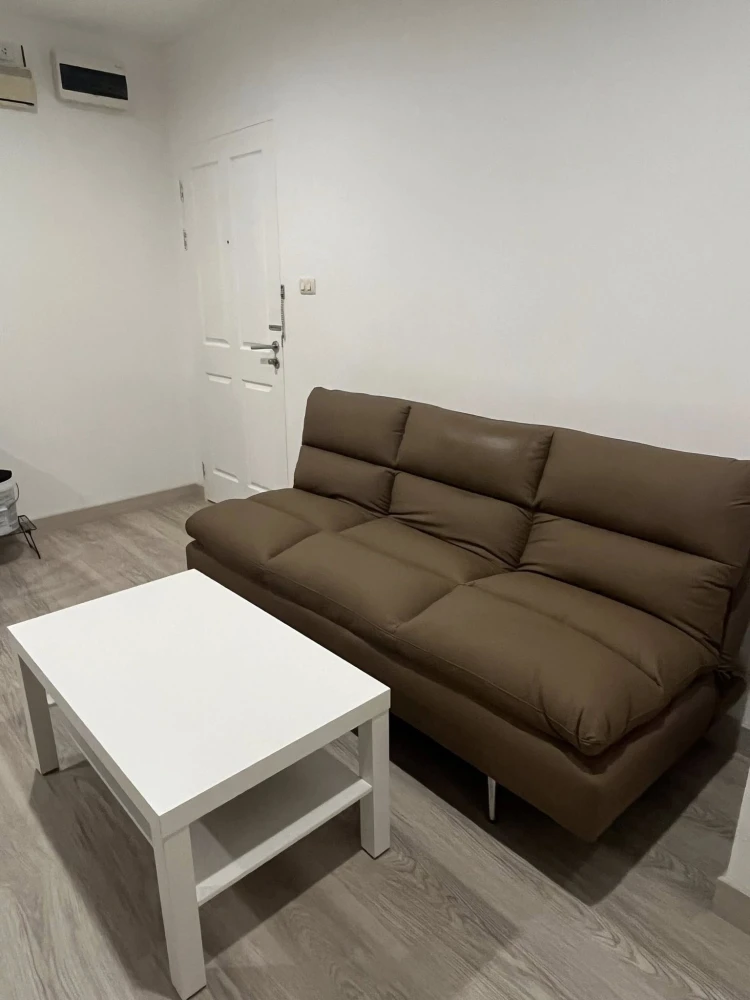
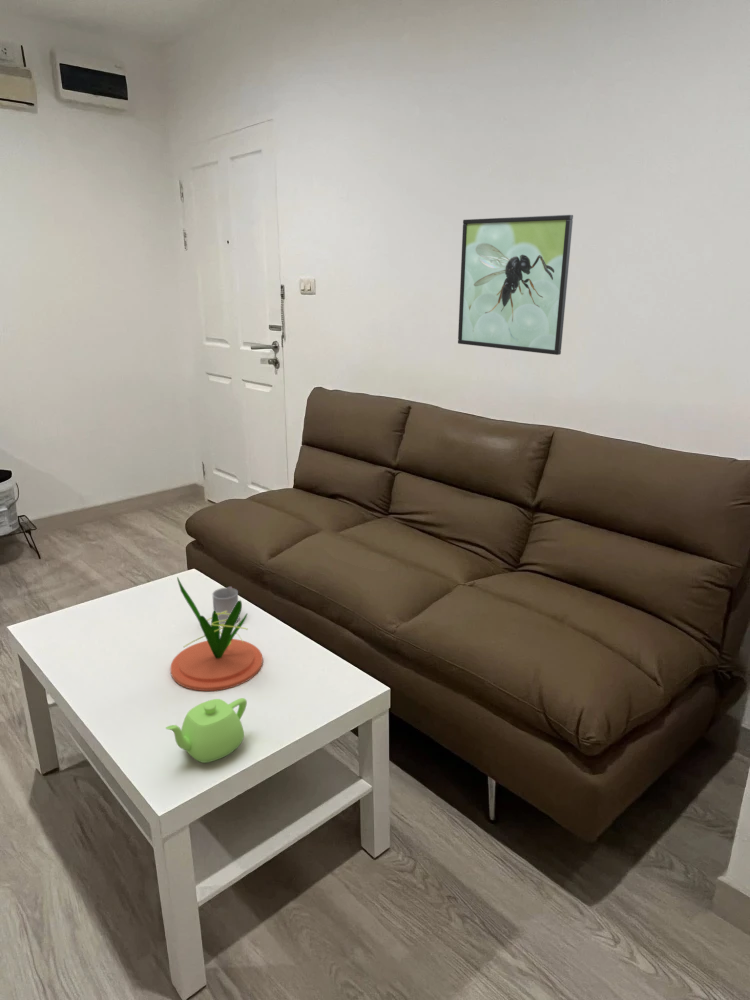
+ teapot [165,697,248,764]
+ cup [211,586,240,624]
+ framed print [457,214,574,356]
+ plant [170,576,264,692]
